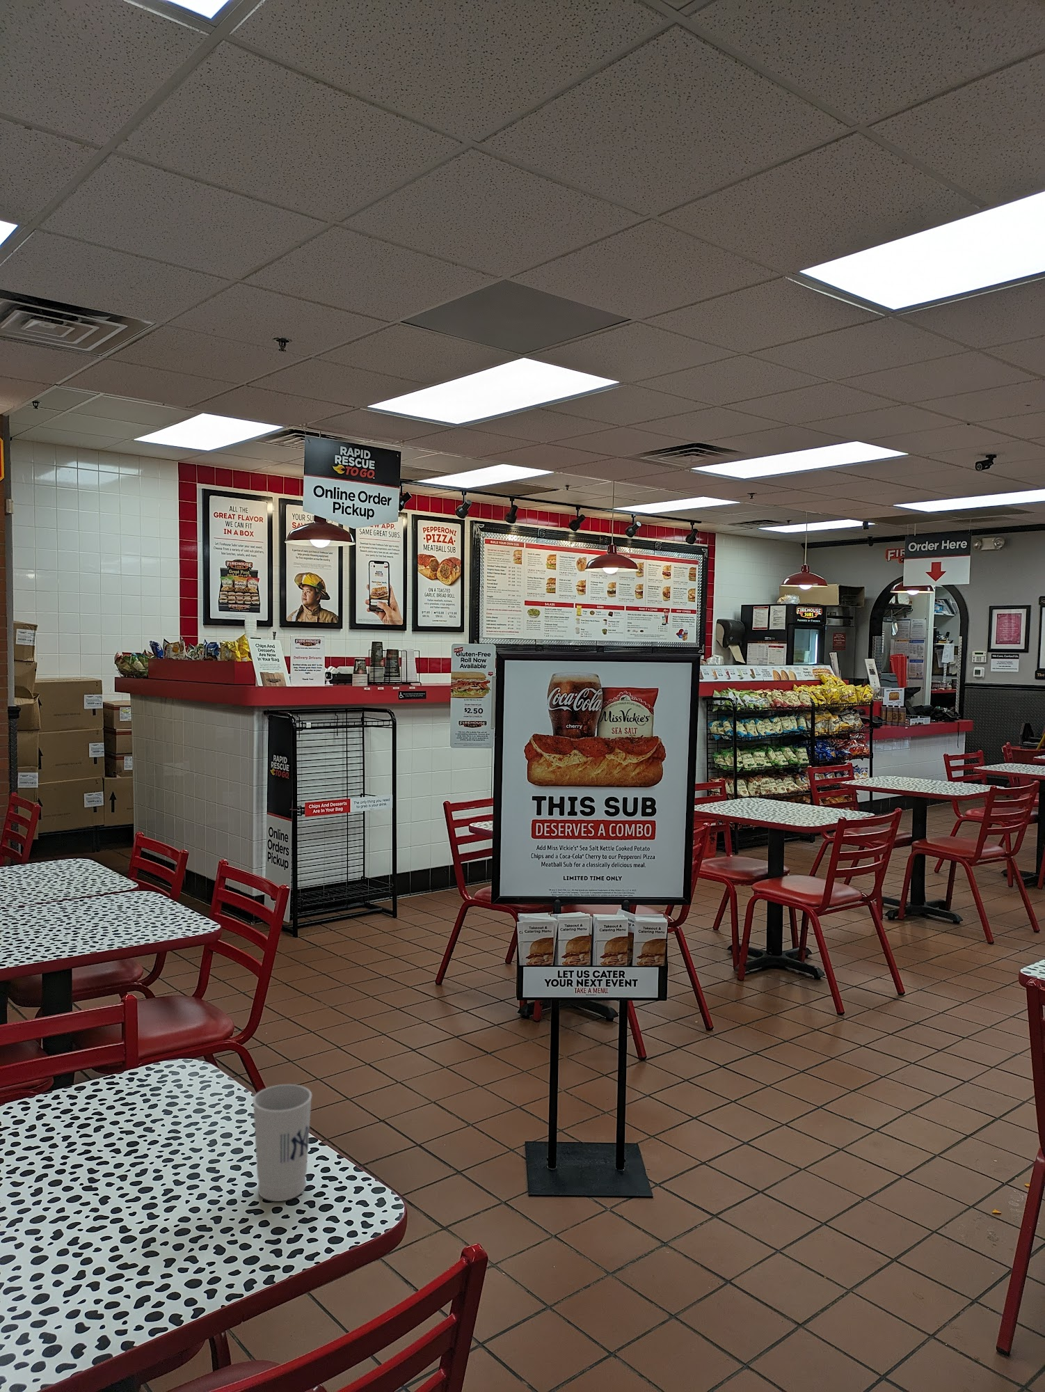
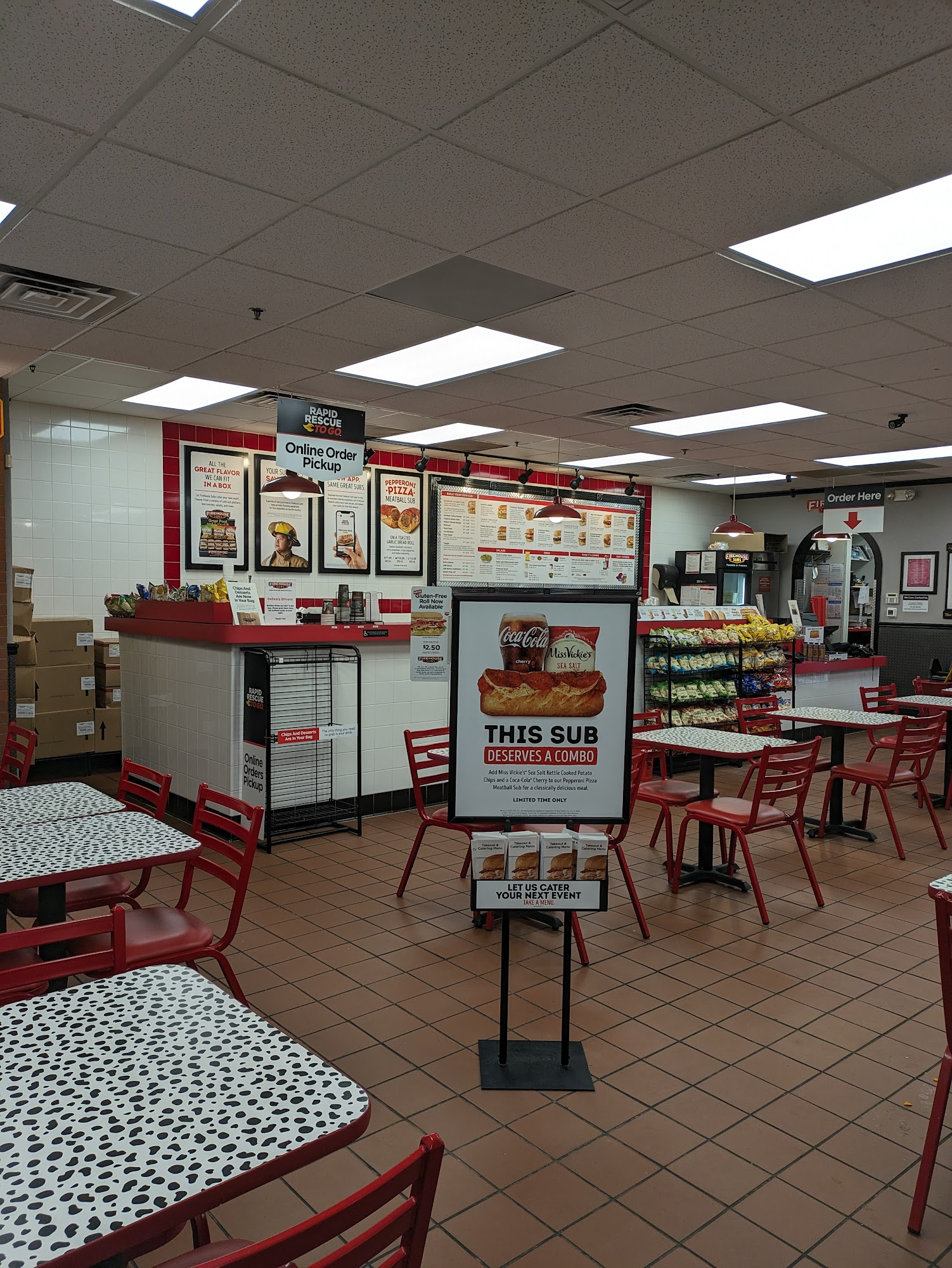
- cup [251,1084,313,1202]
